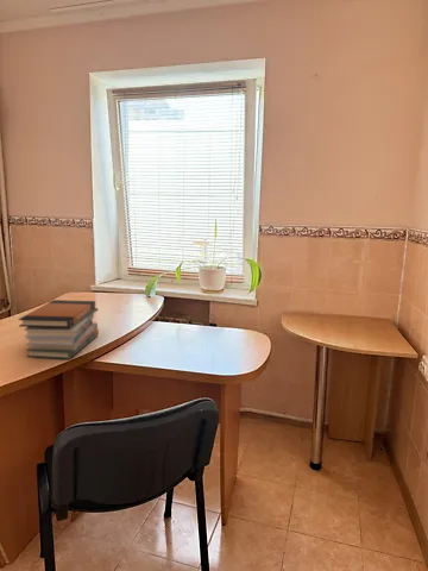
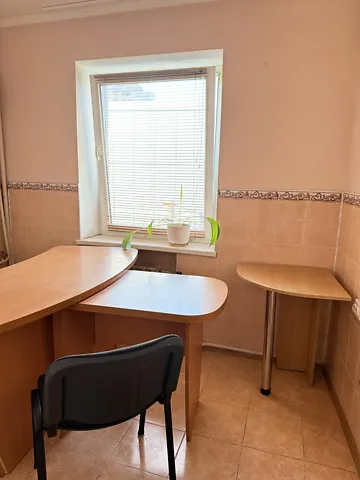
- book stack [18,299,100,360]
